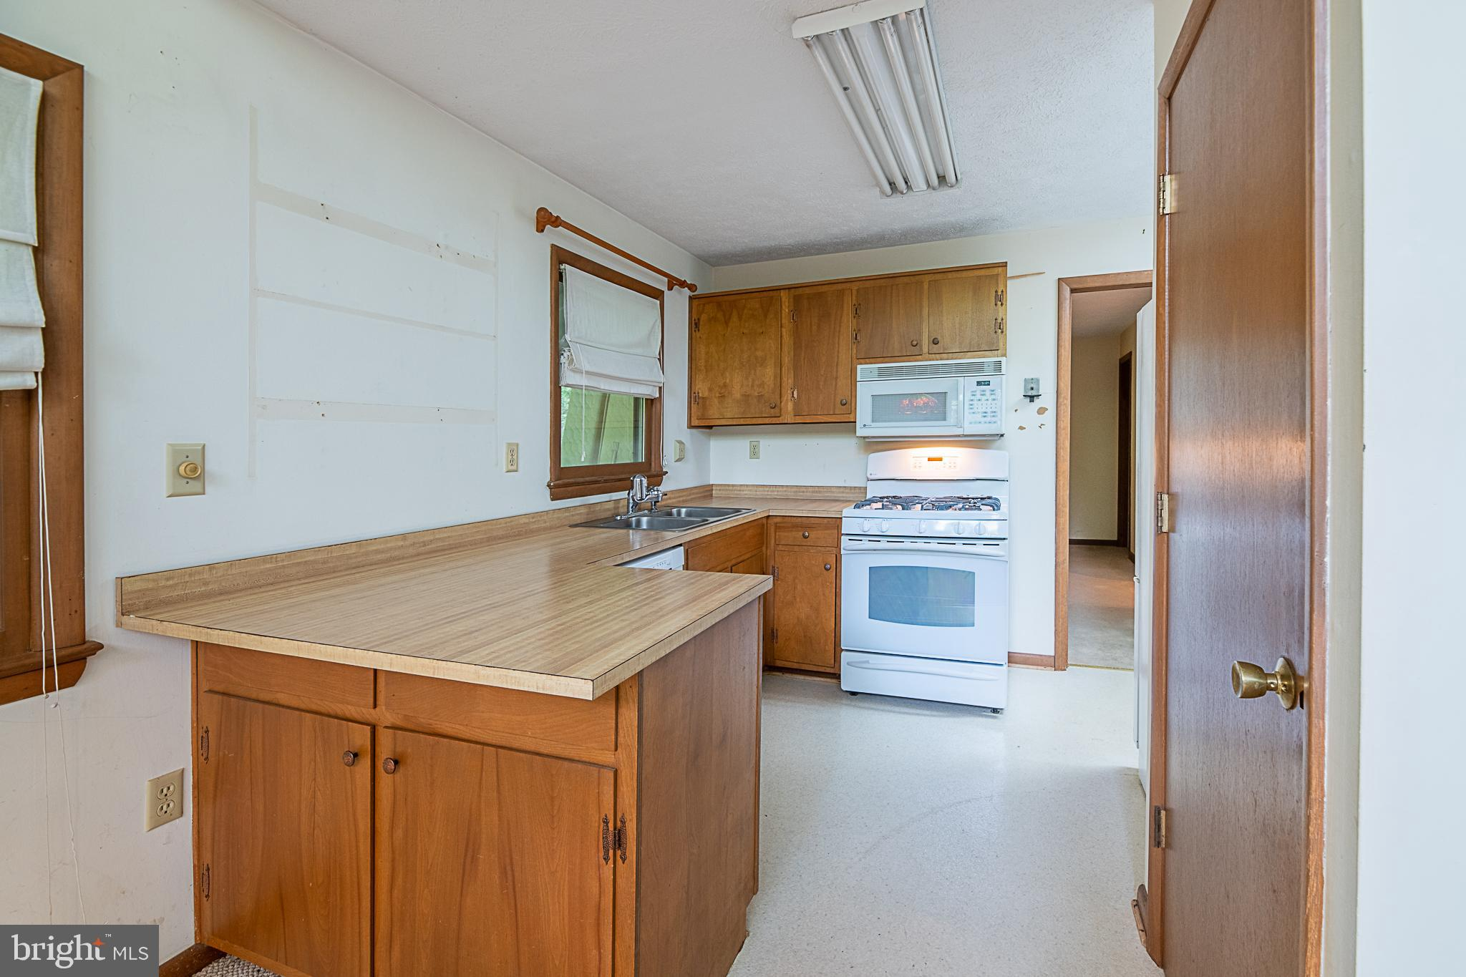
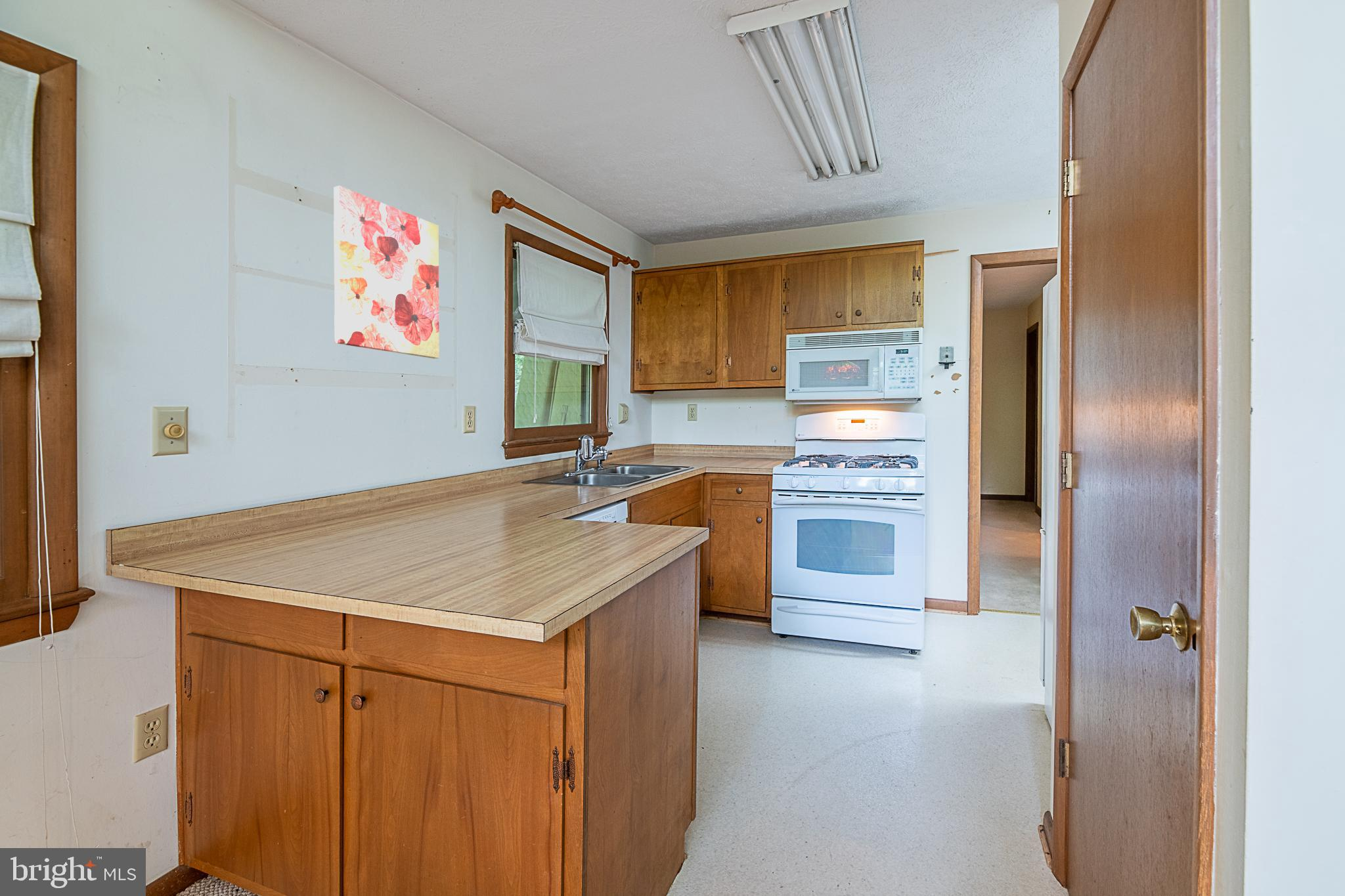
+ wall art [333,185,440,359]
